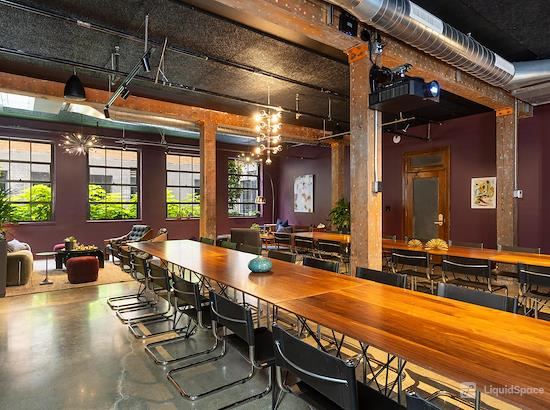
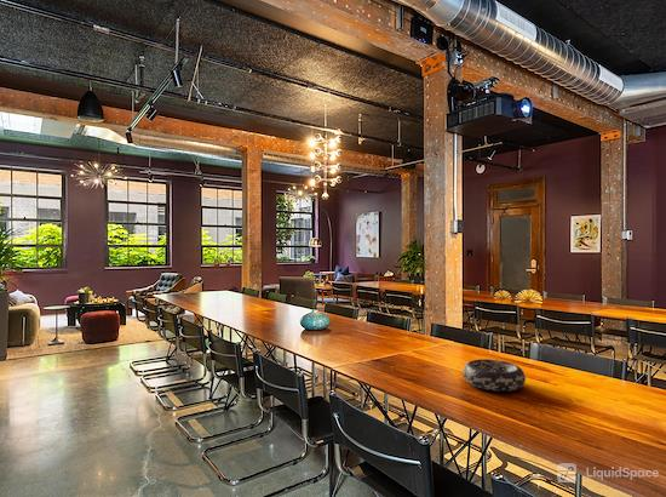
+ decorative bowl [461,358,527,393]
